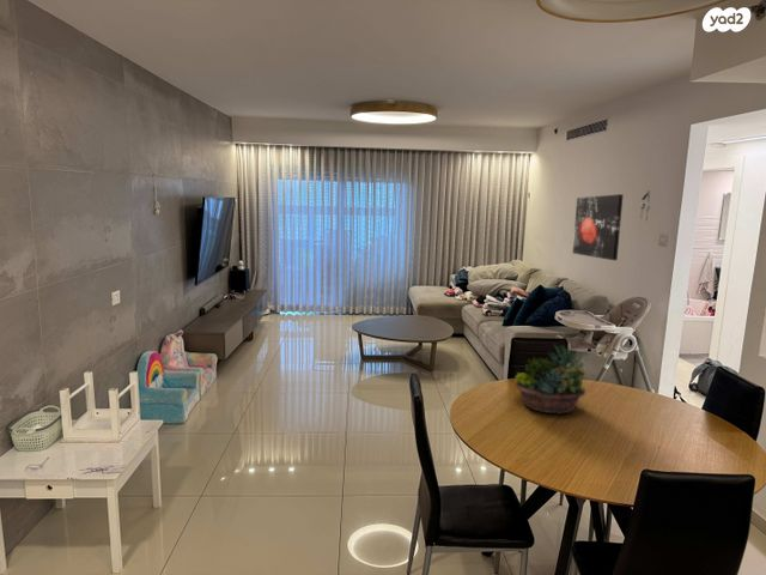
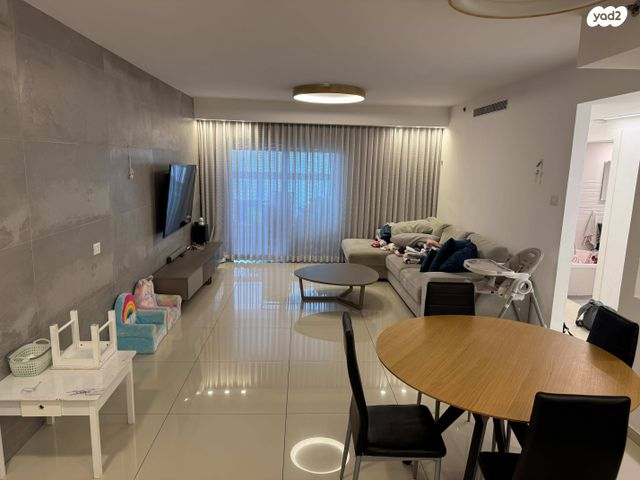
- succulent planter [513,343,588,416]
- wall art [572,193,625,261]
